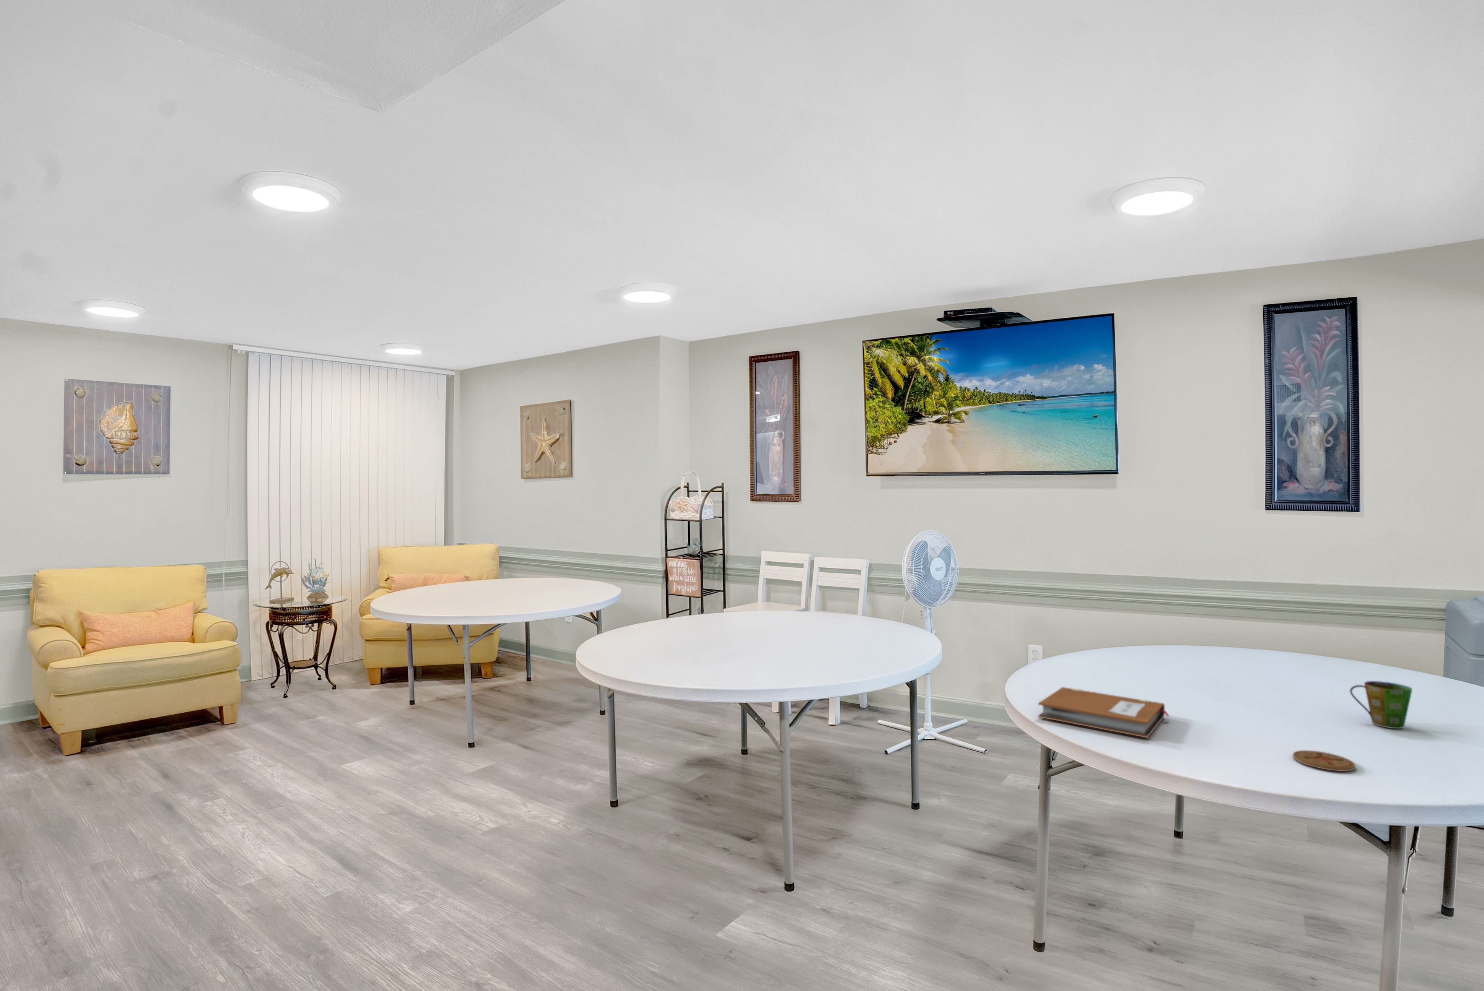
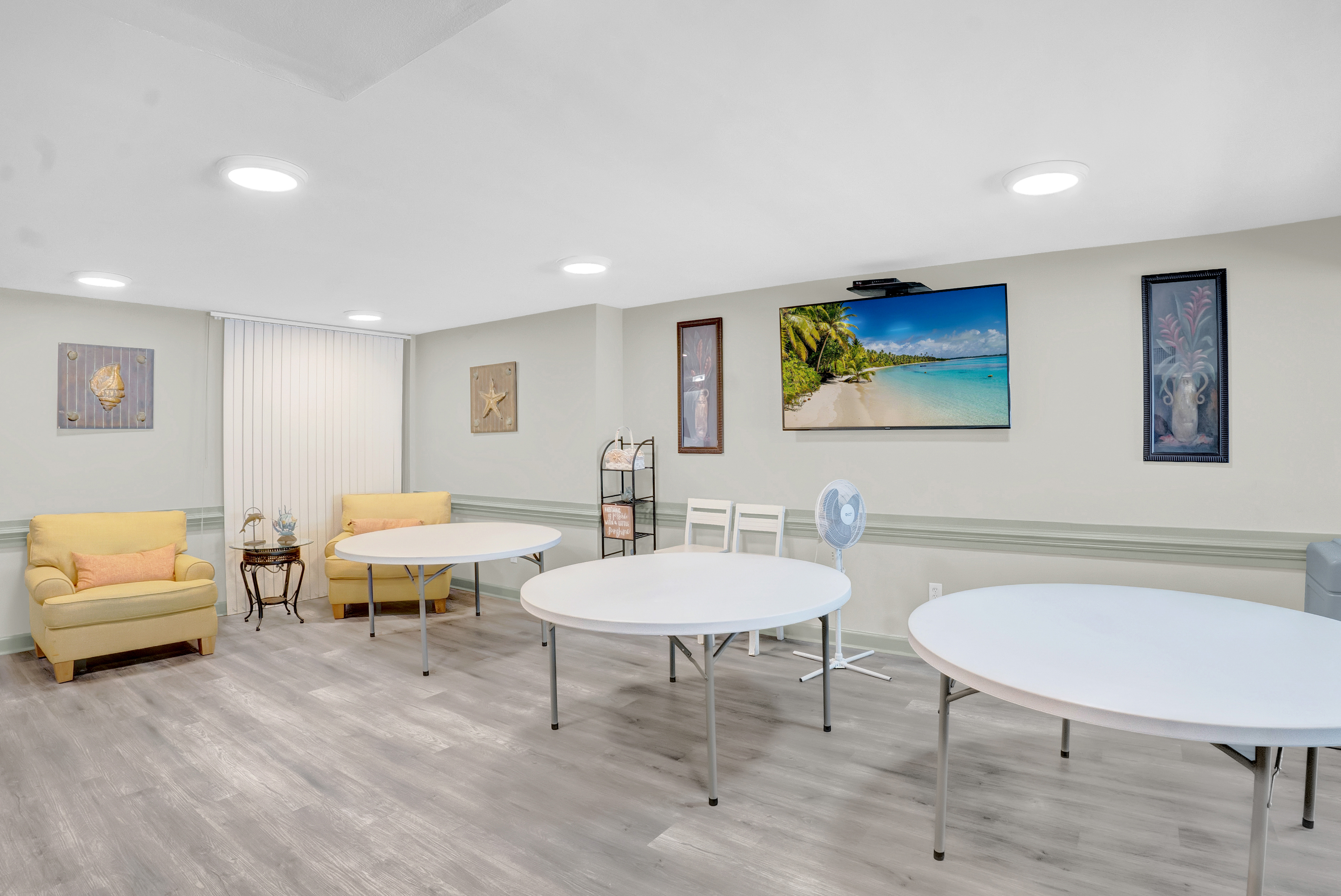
- cup [1350,680,1413,729]
- notebook [1038,687,1170,739]
- coaster [1293,750,1356,772]
